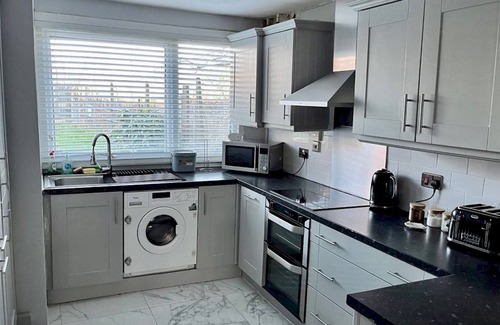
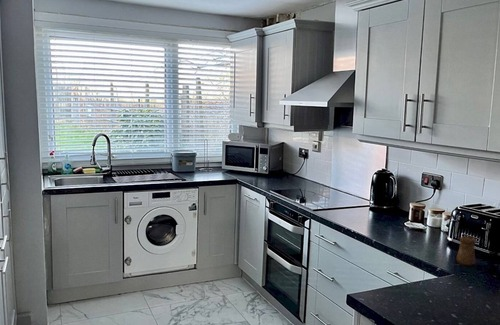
+ cup [455,236,477,267]
